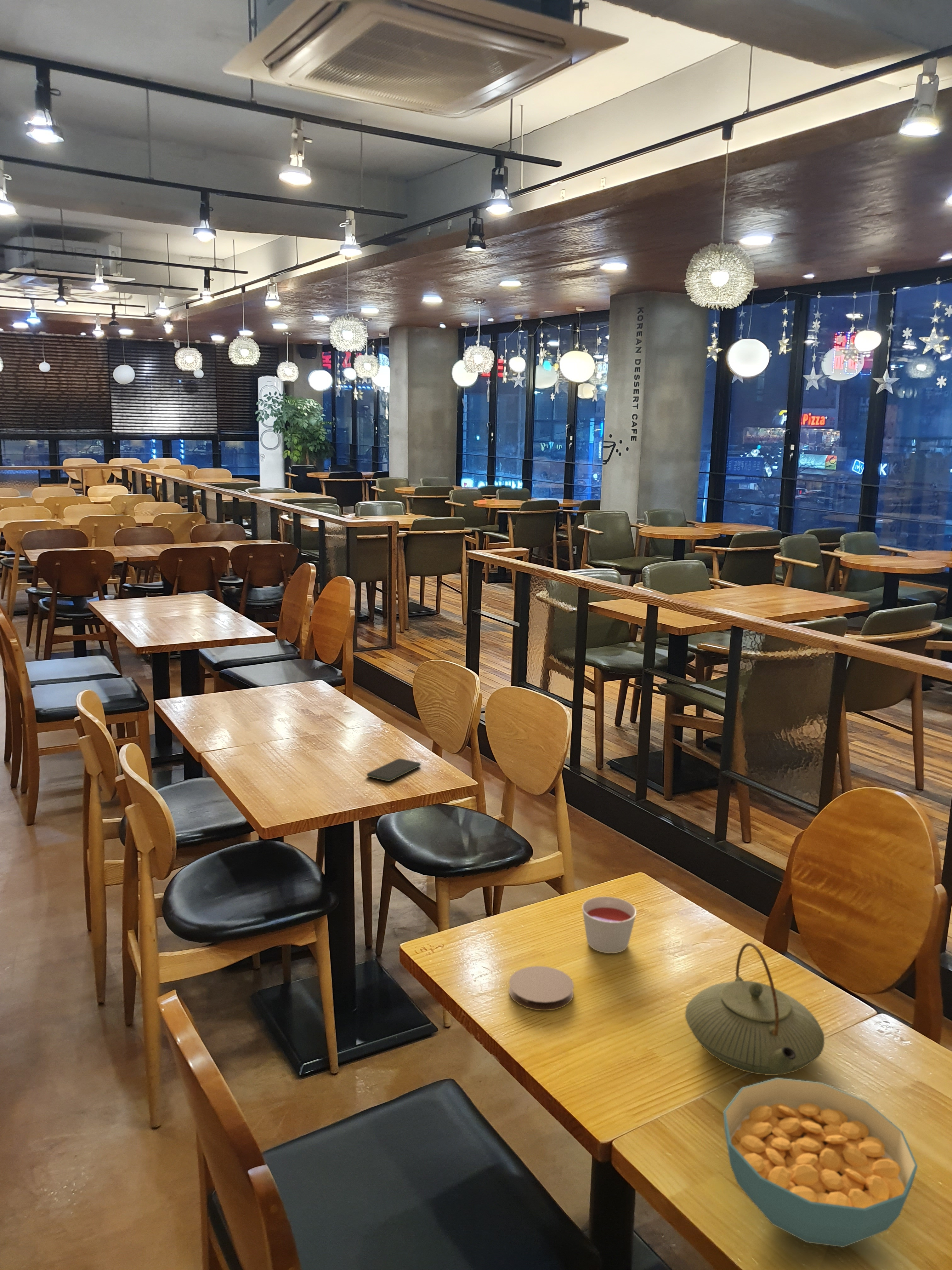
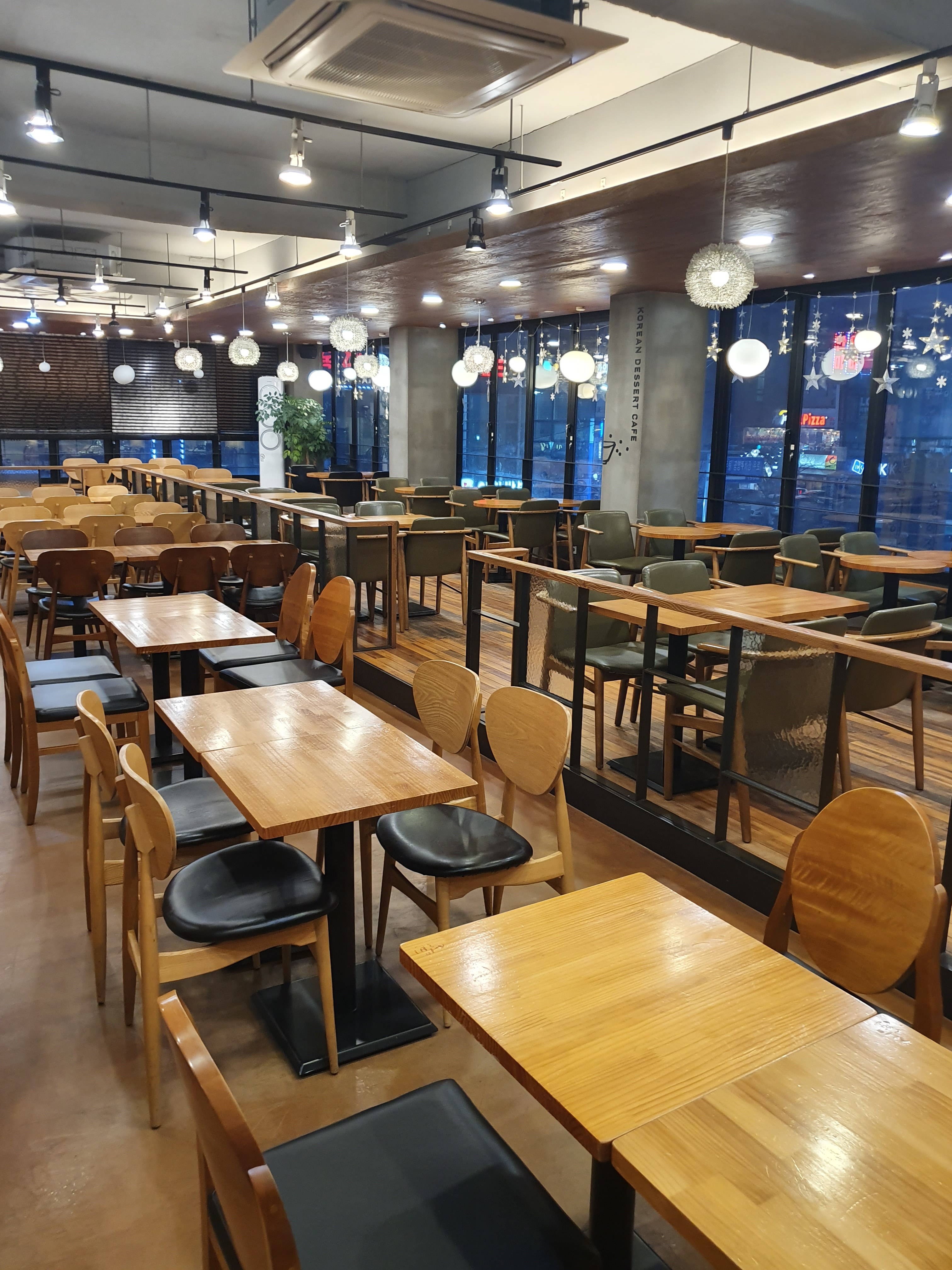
- cereal bowl [723,1077,918,1248]
- coaster [508,966,574,1011]
- candle [582,896,637,954]
- teapot [685,942,825,1075]
- smartphone [366,758,421,781]
